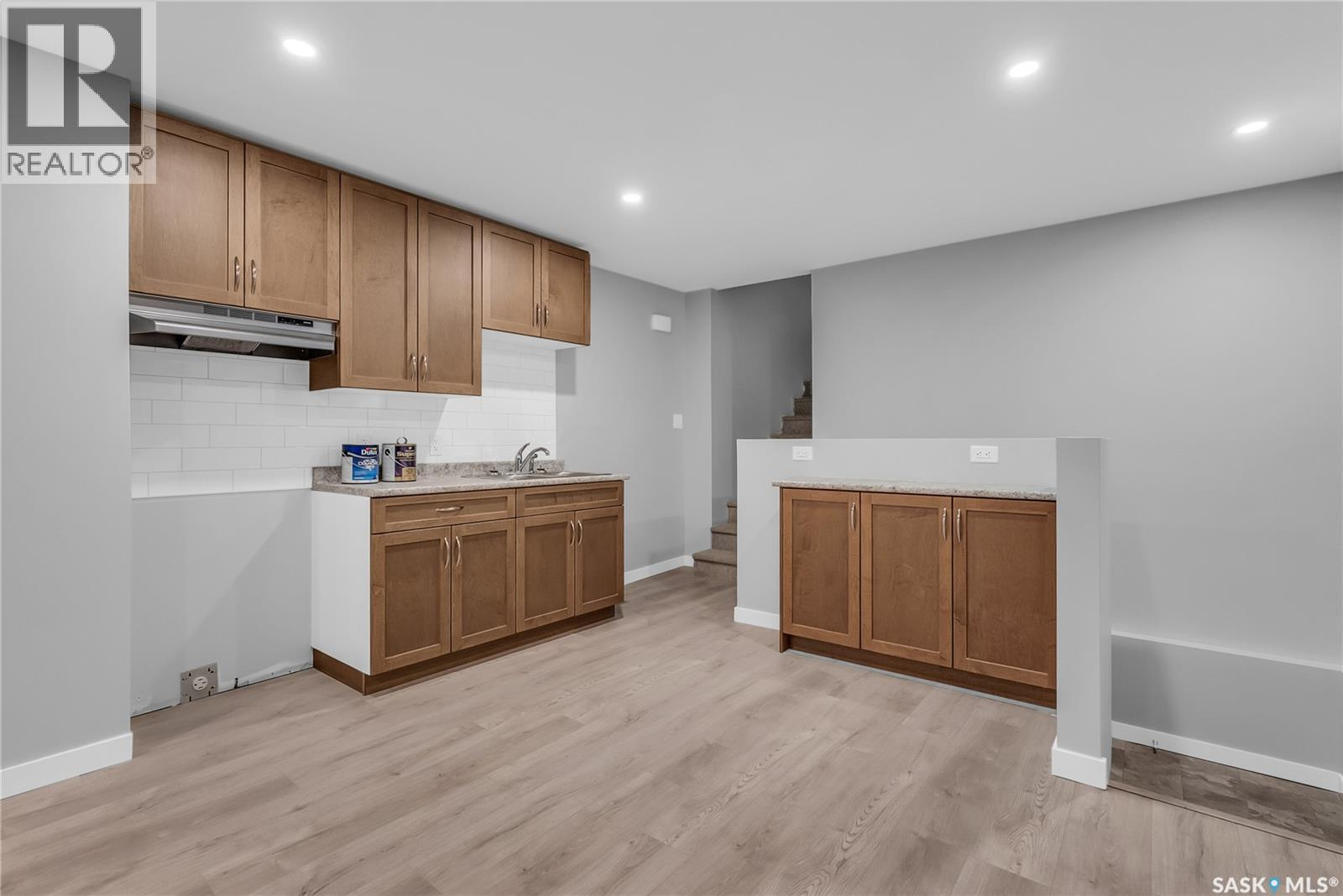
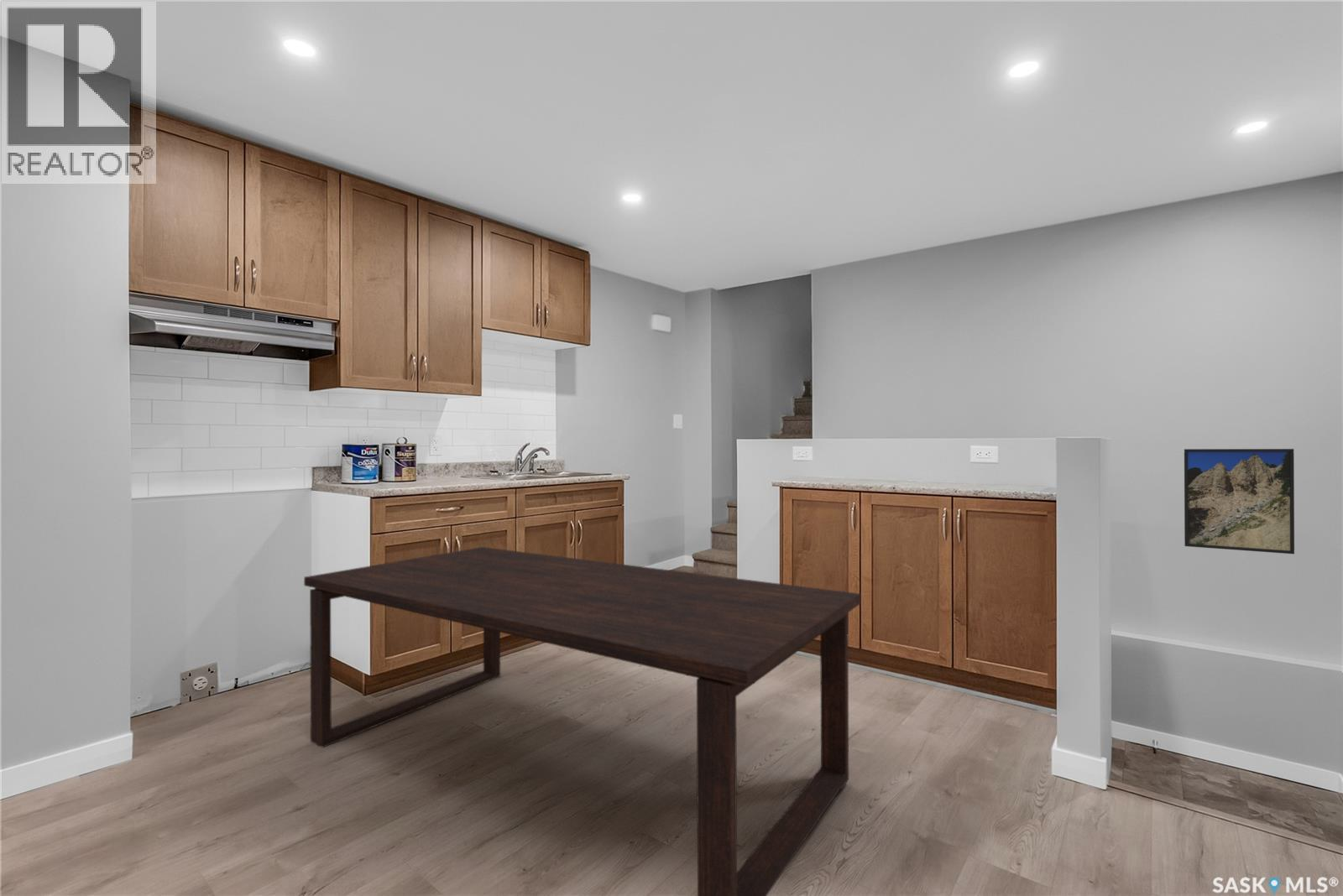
+ dining table [303,546,861,896]
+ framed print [1184,448,1295,555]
